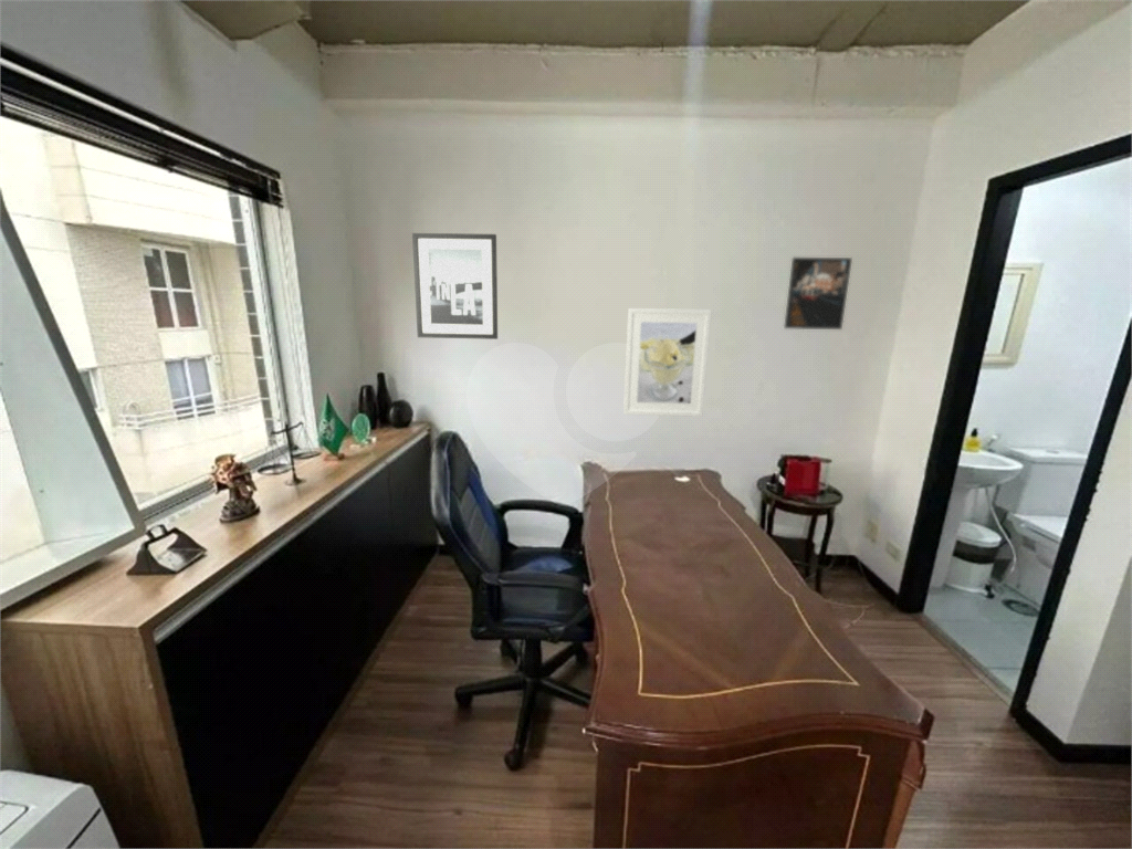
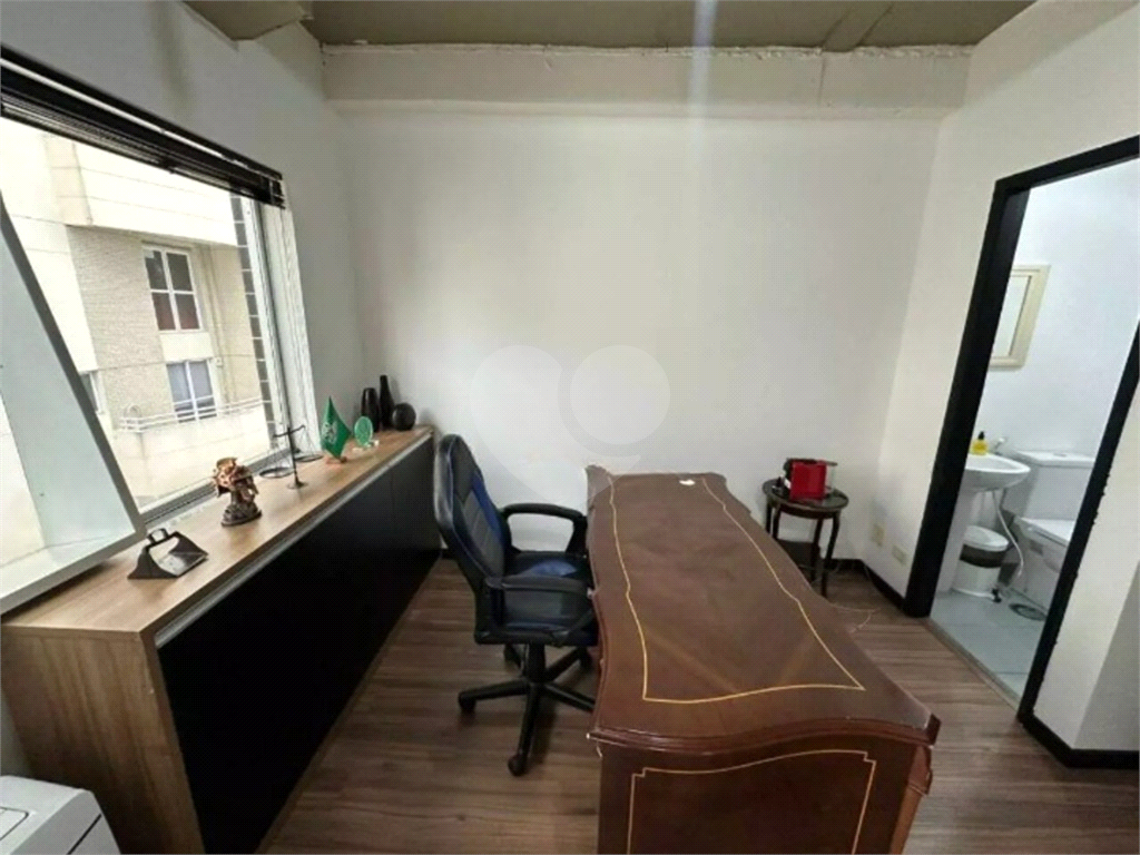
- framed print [622,307,712,418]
- wall art [411,232,499,340]
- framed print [783,256,853,331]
